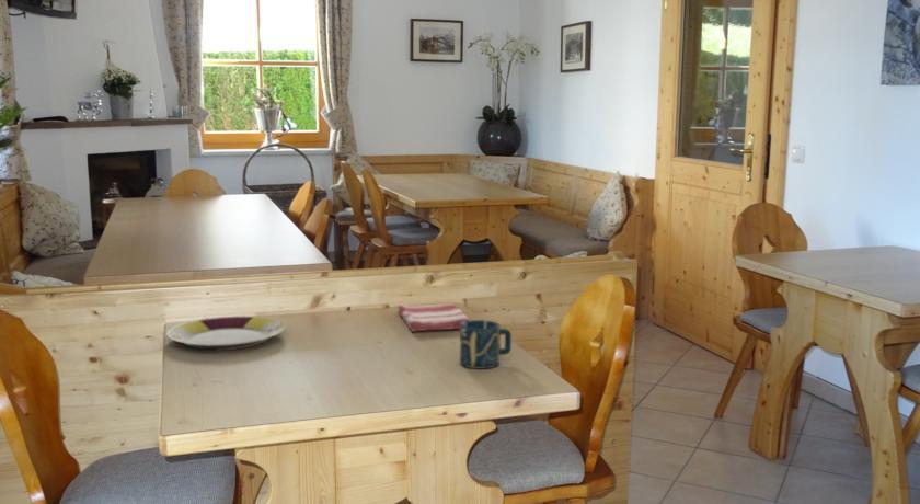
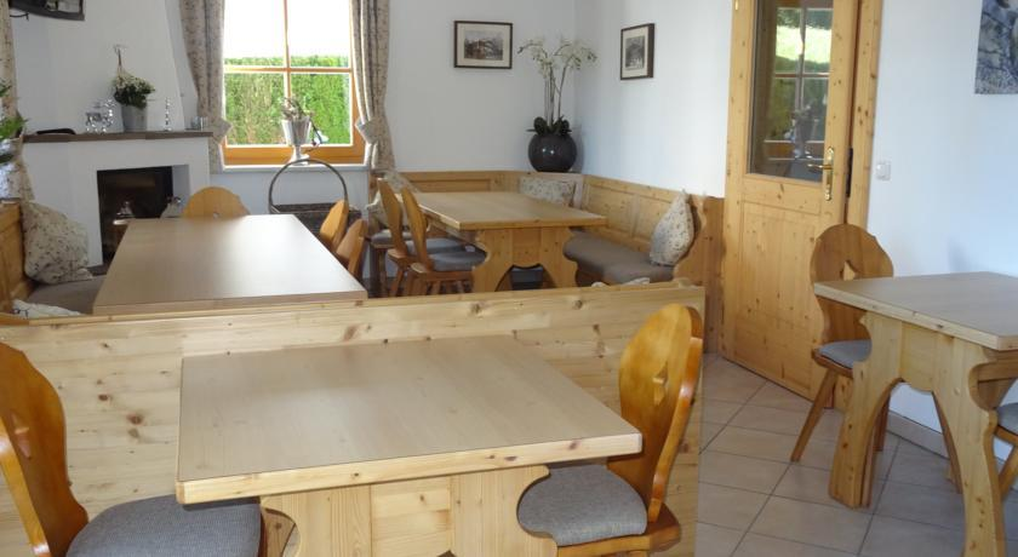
- dish towel [396,302,472,333]
- cup [459,319,513,370]
- plate [165,314,286,351]
